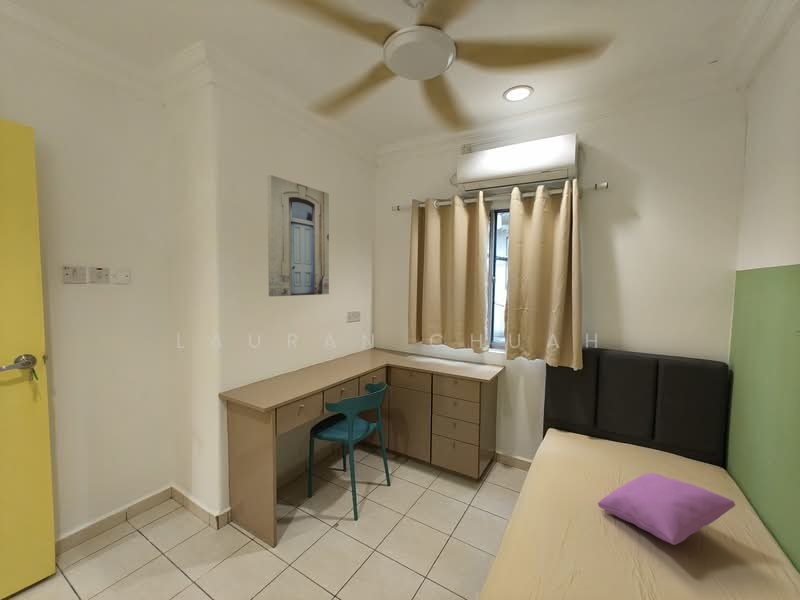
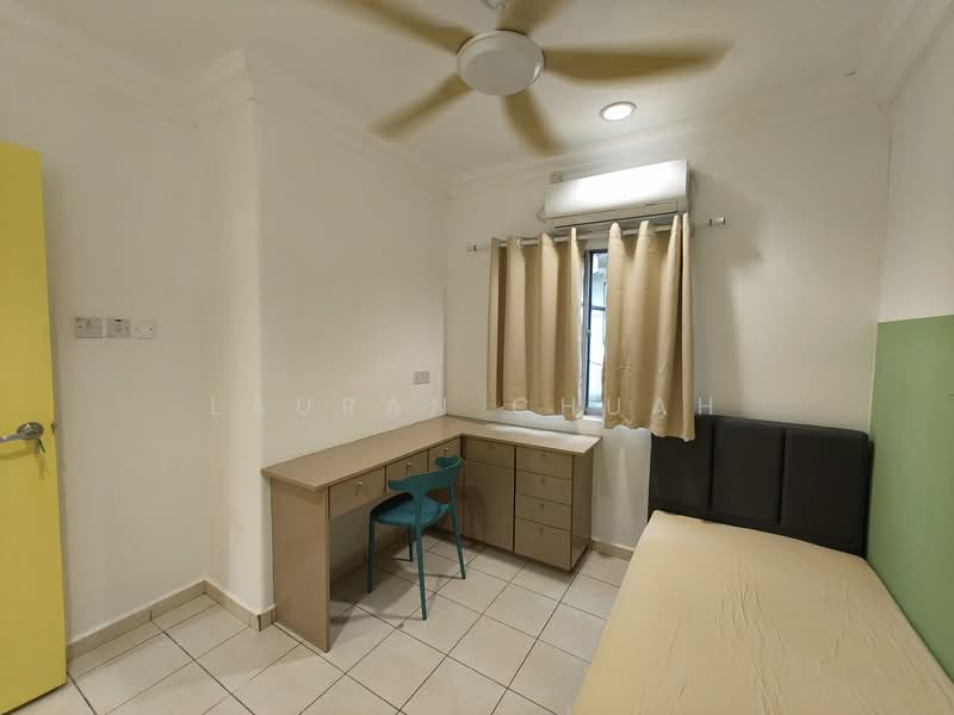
- wall art [266,174,330,297]
- cushion [597,472,736,546]
